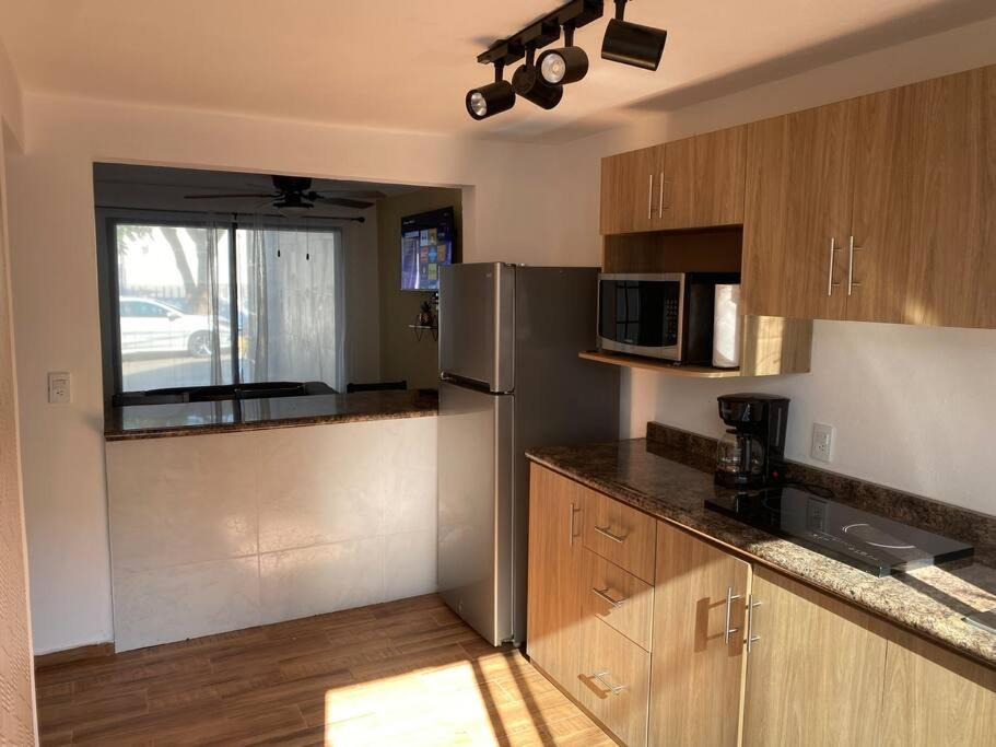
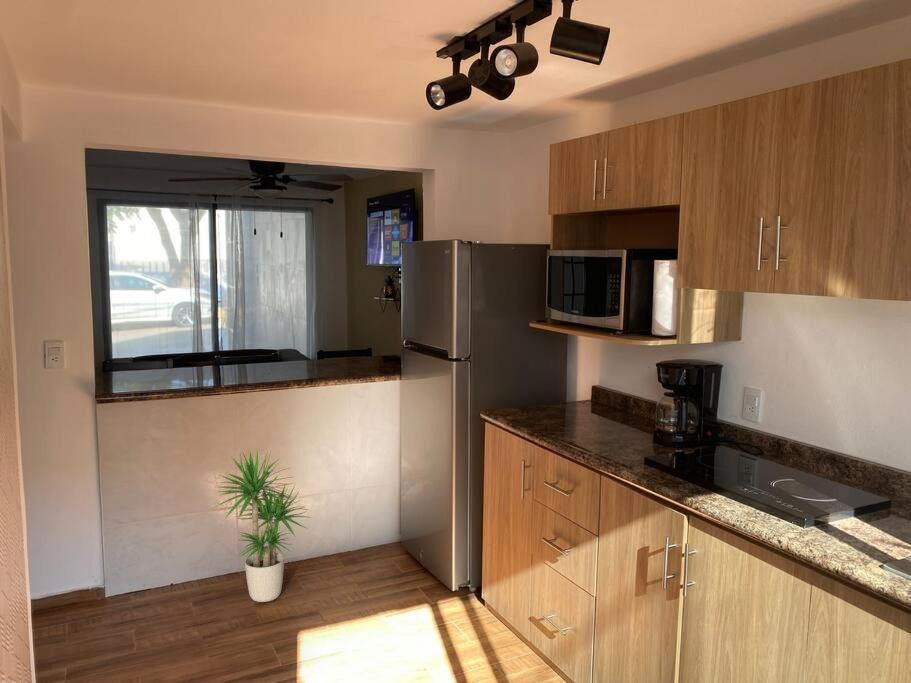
+ potted plant [212,446,313,603]
